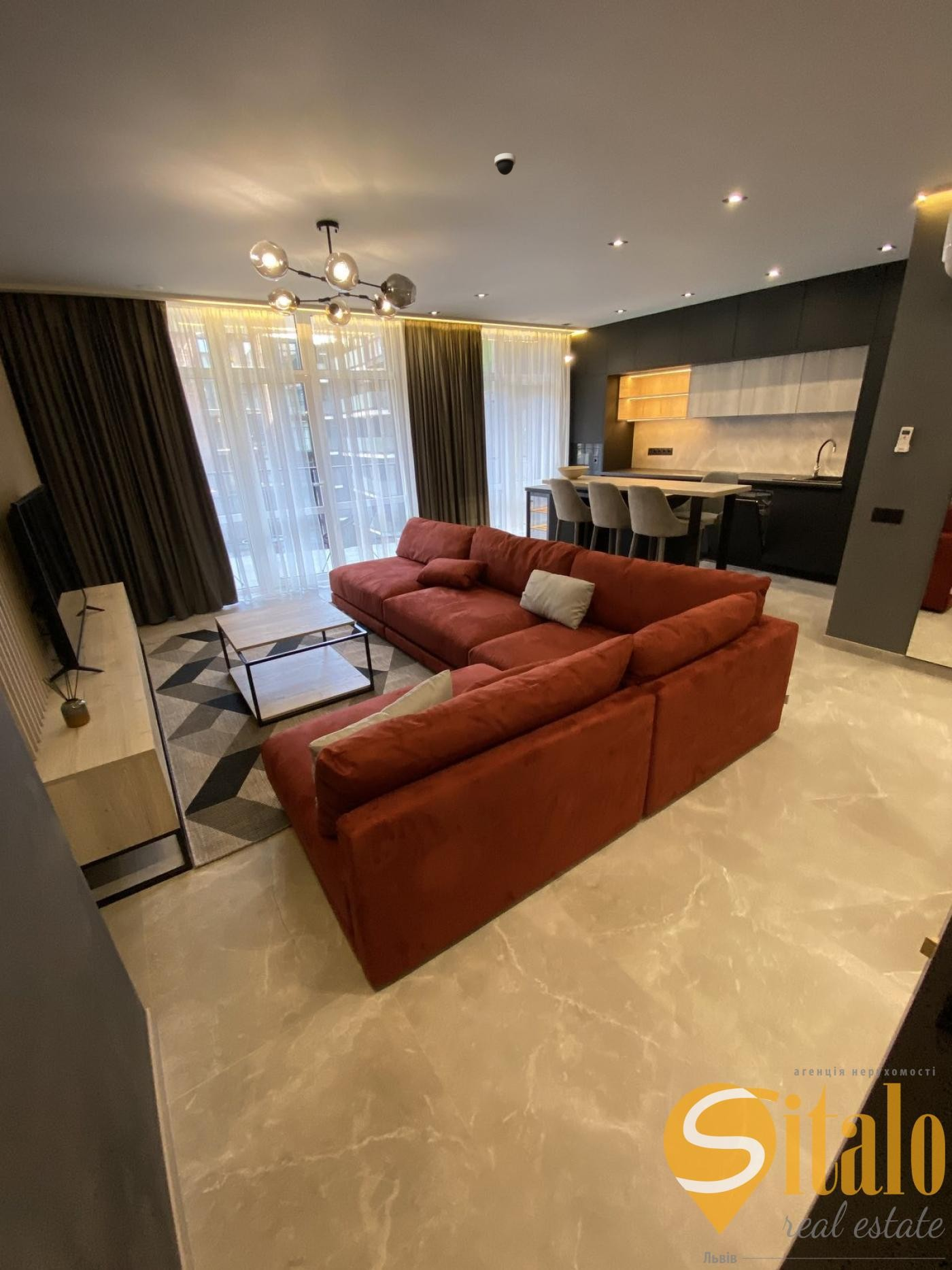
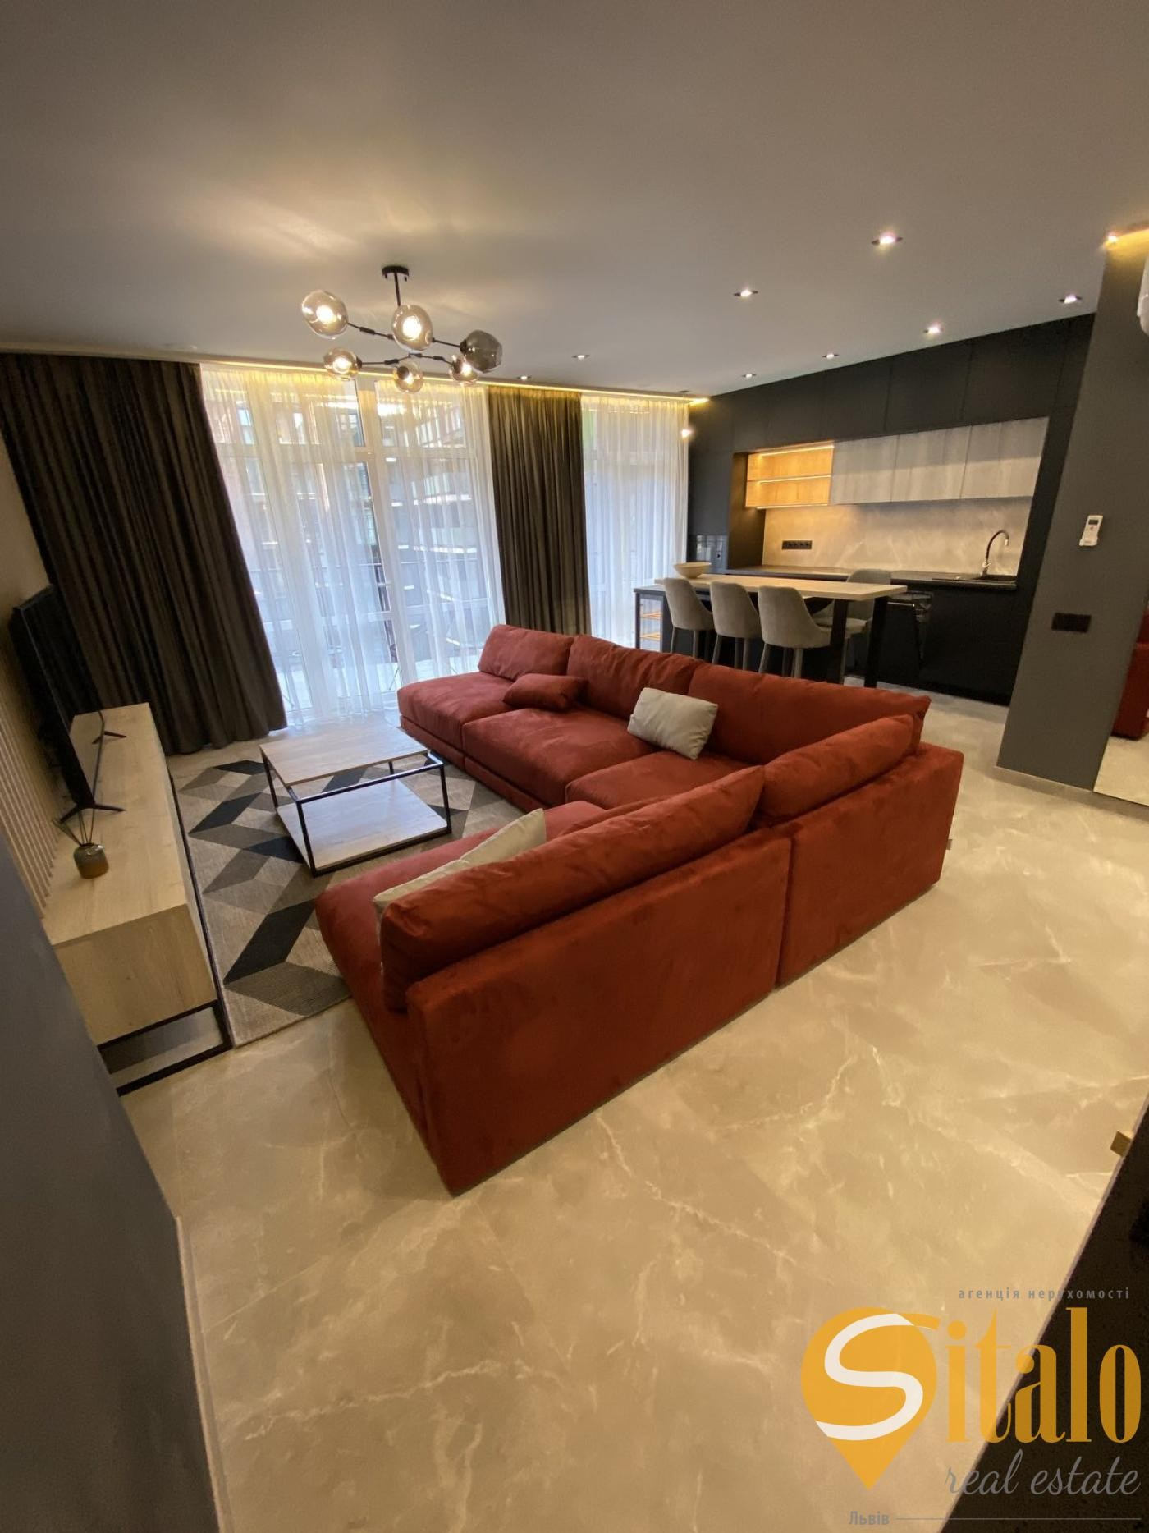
- dome security camera [494,152,516,176]
